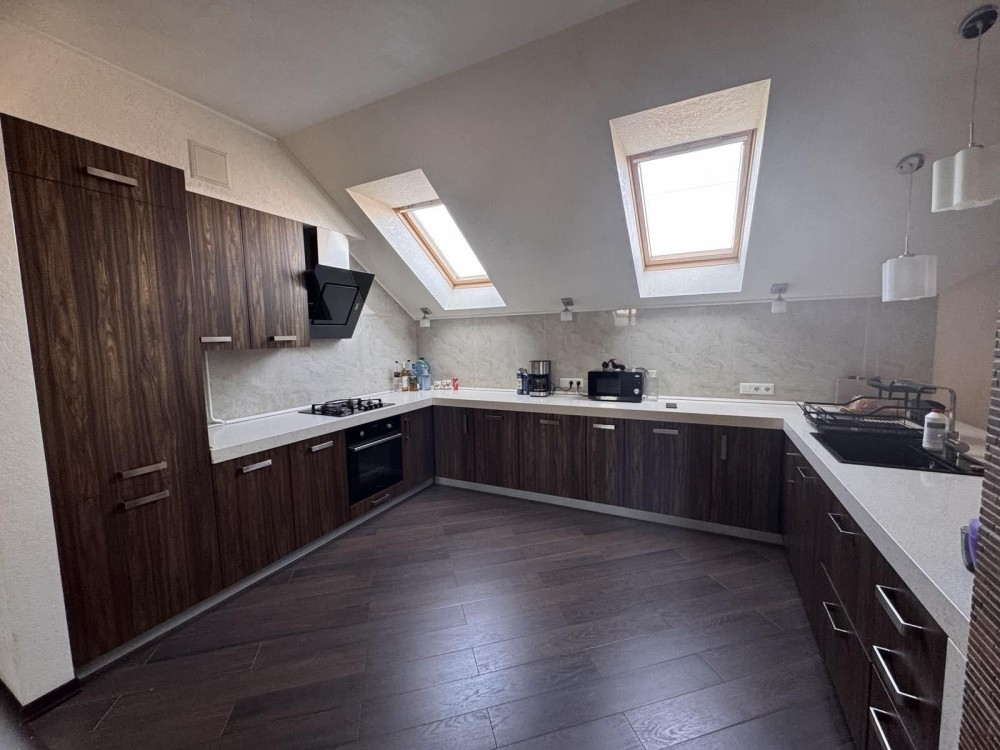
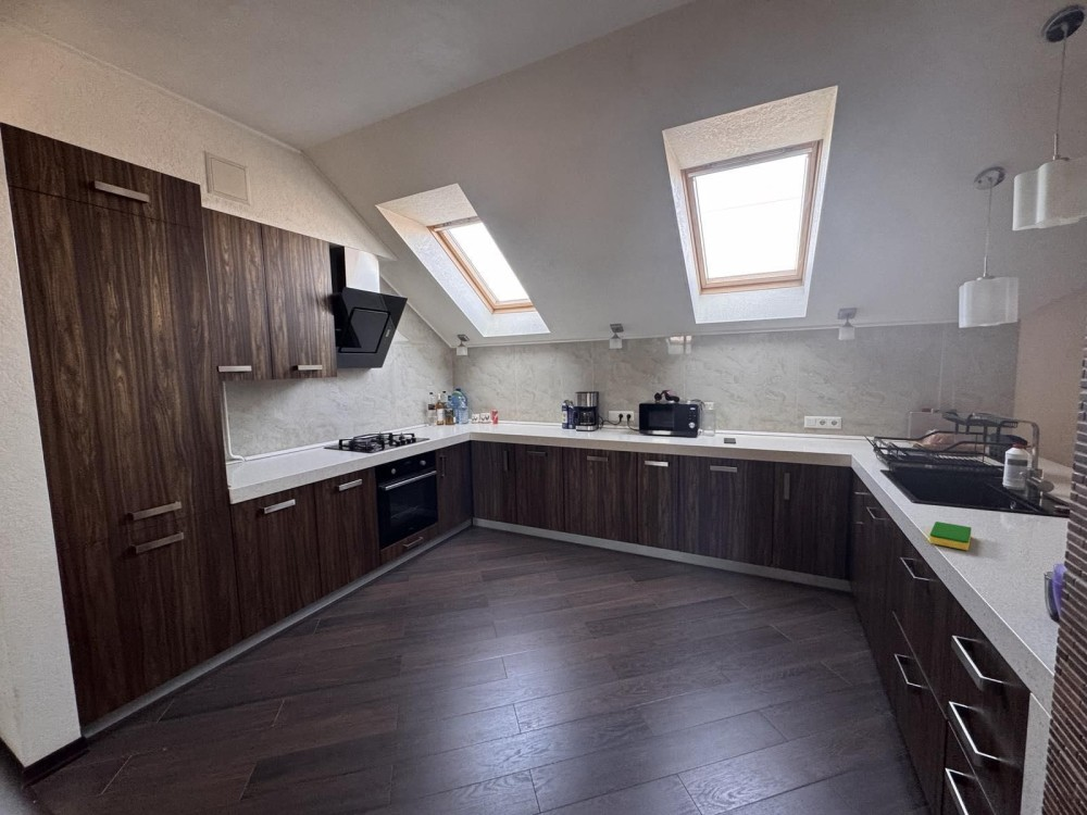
+ dish sponge [928,521,973,551]
